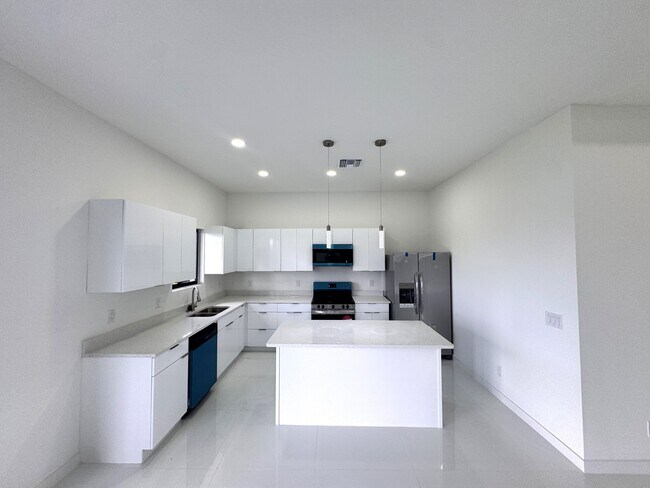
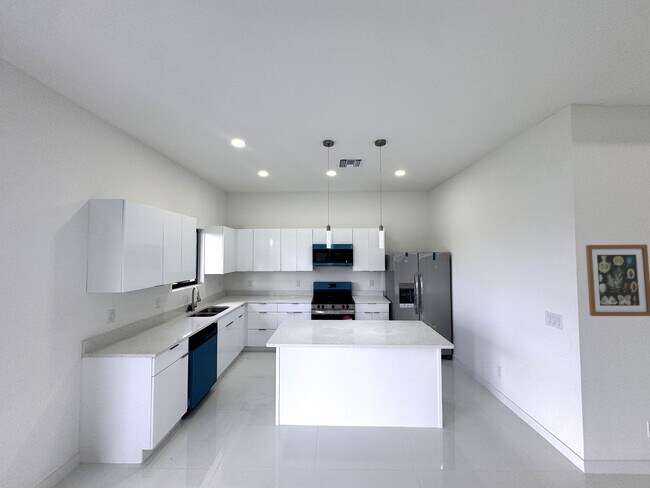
+ wall art [585,244,650,317]
